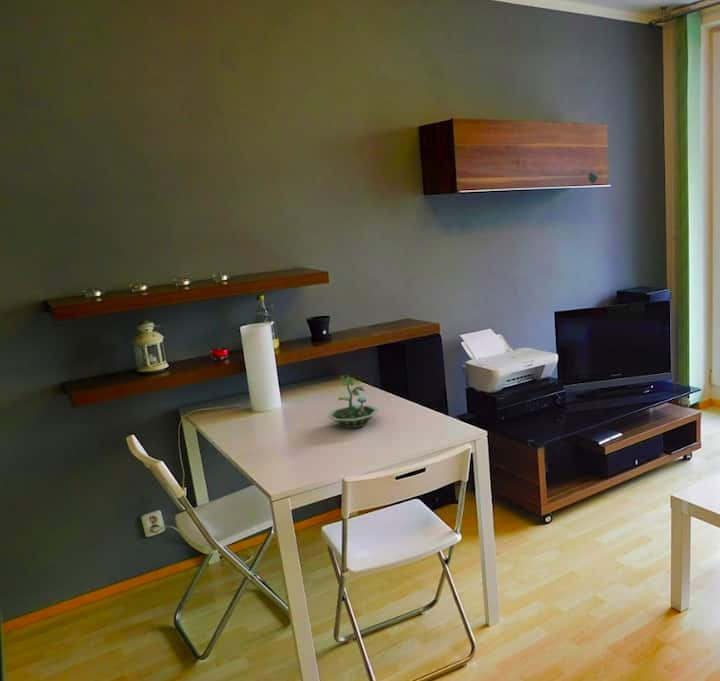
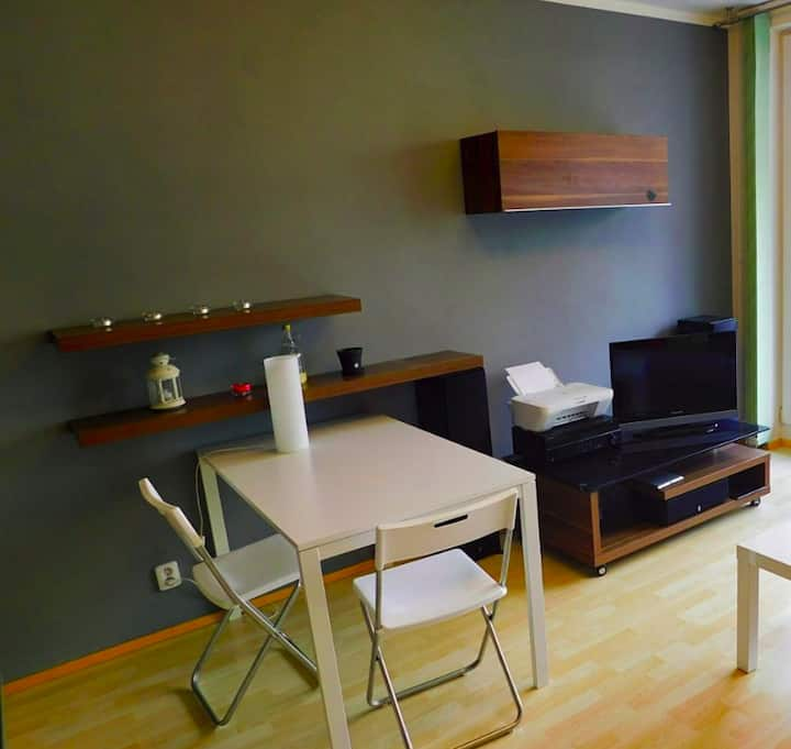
- terrarium [326,374,380,429]
